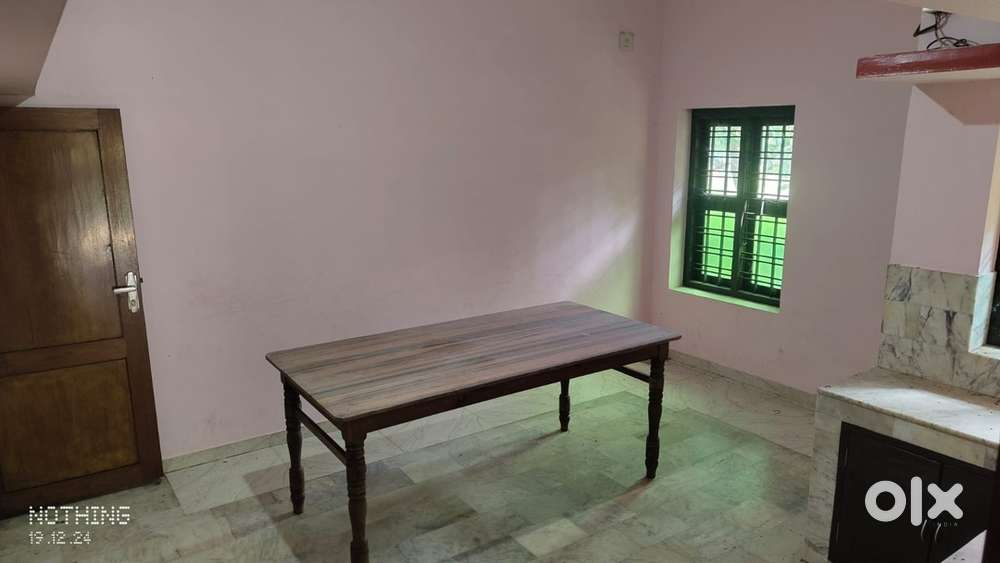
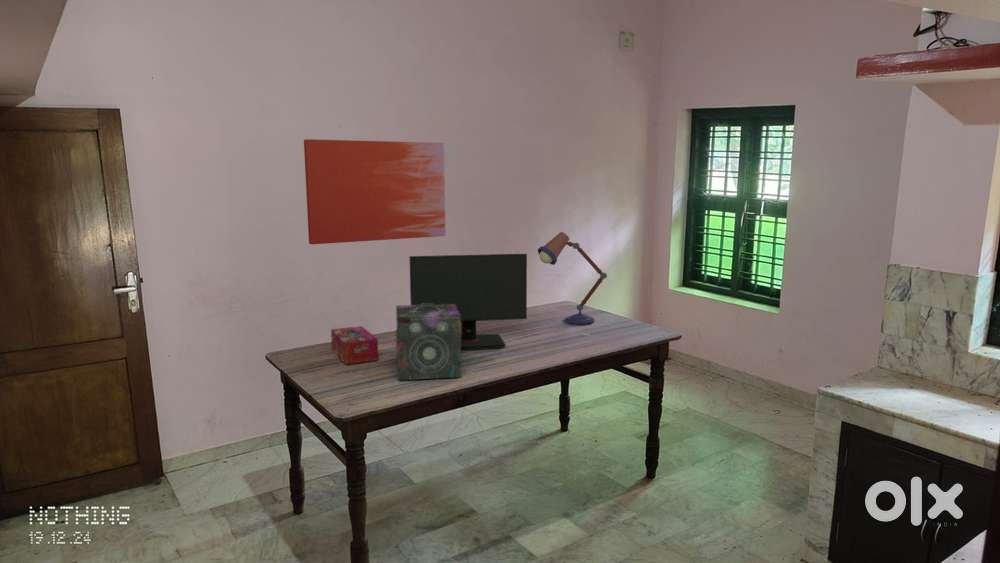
+ computer monitor [408,253,528,350]
+ speaker [395,303,462,381]
+ tissue box [330,325,379,365]
+ wall art [303,138,447,245]
+ desk lamp [537,231,608,325]
